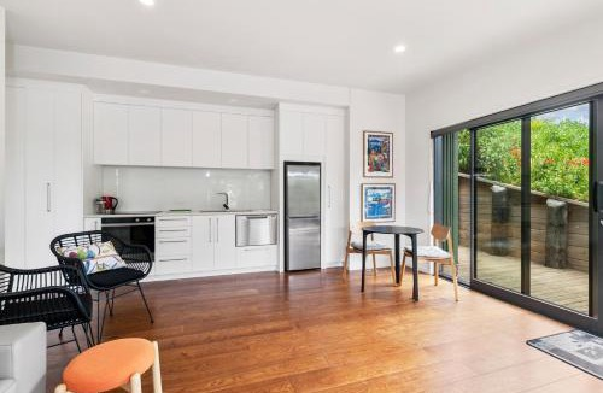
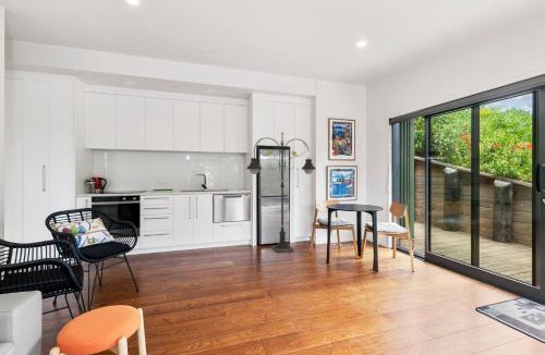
+ floor lamp [246,132,317,254]
